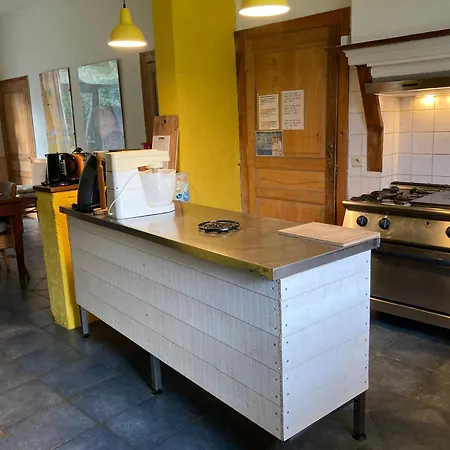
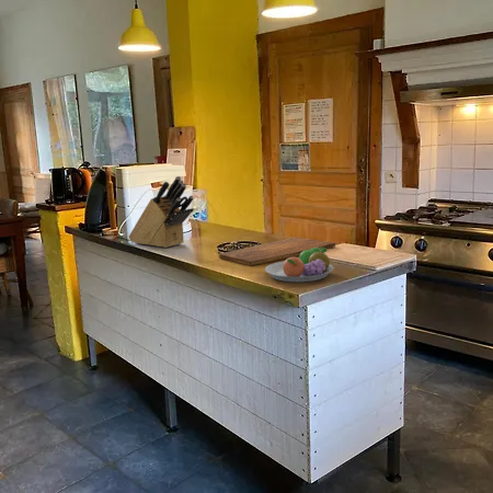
+ fruit bowl [264,248,334,283]
+ knife block [127,175,195,249]
+ cutting board [218,236,336,266]
